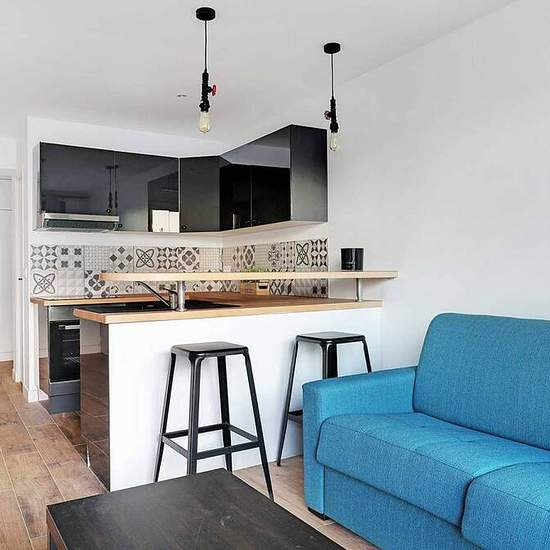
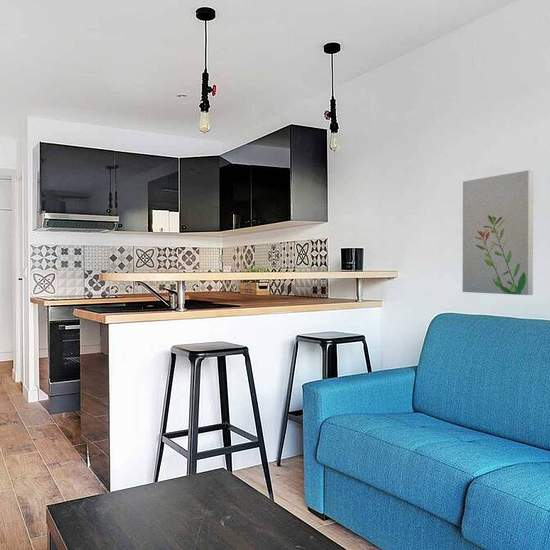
+ wall art [462,169,534,296]
